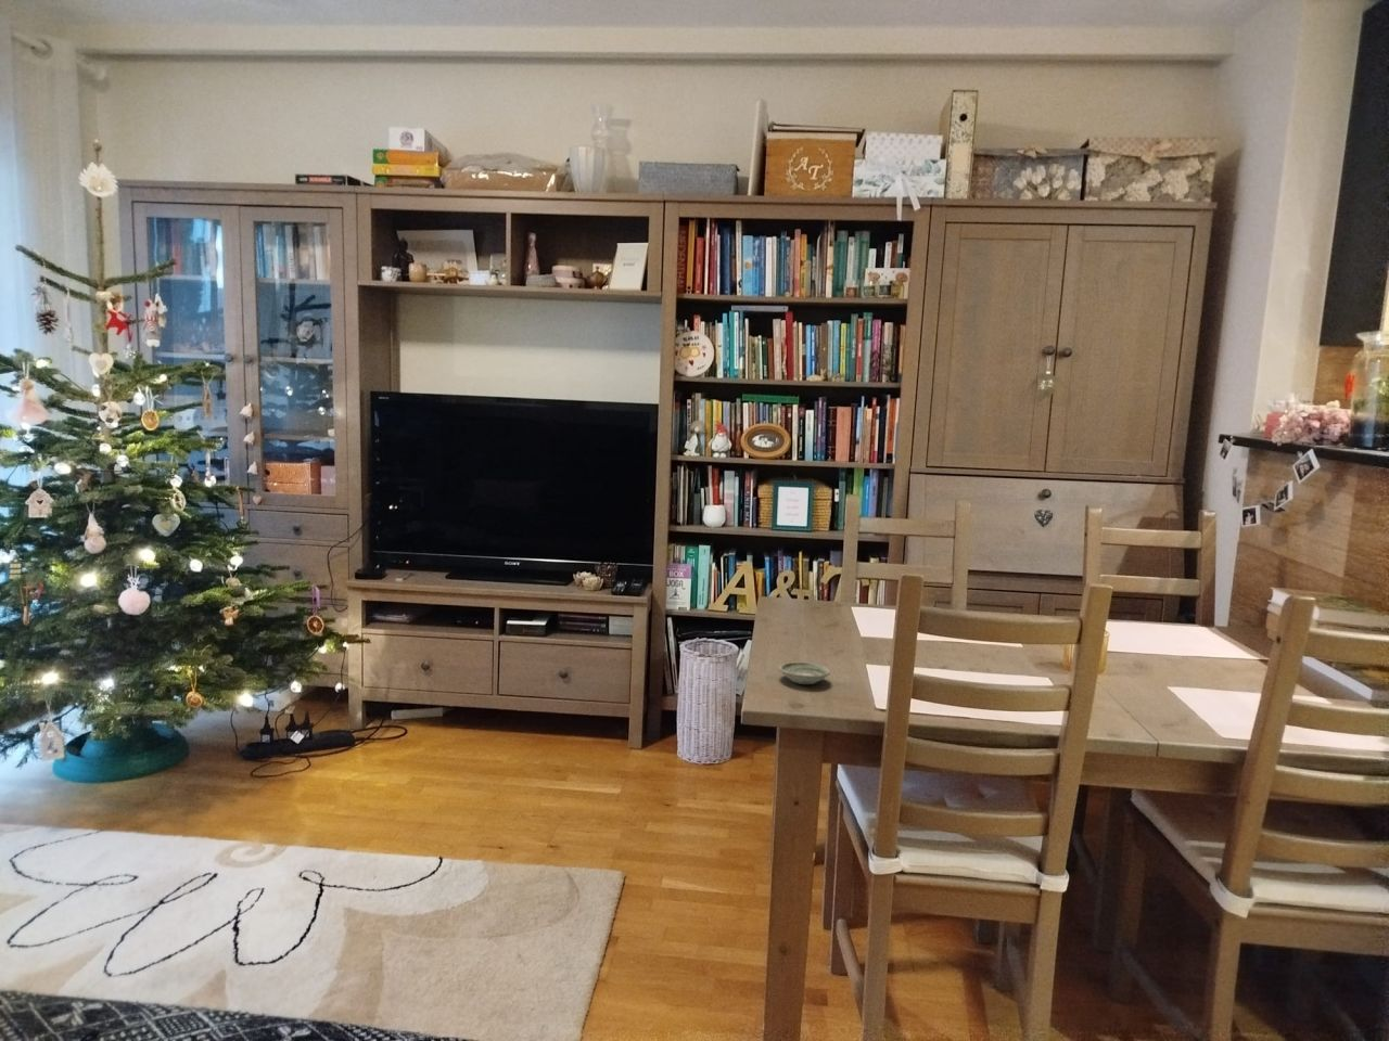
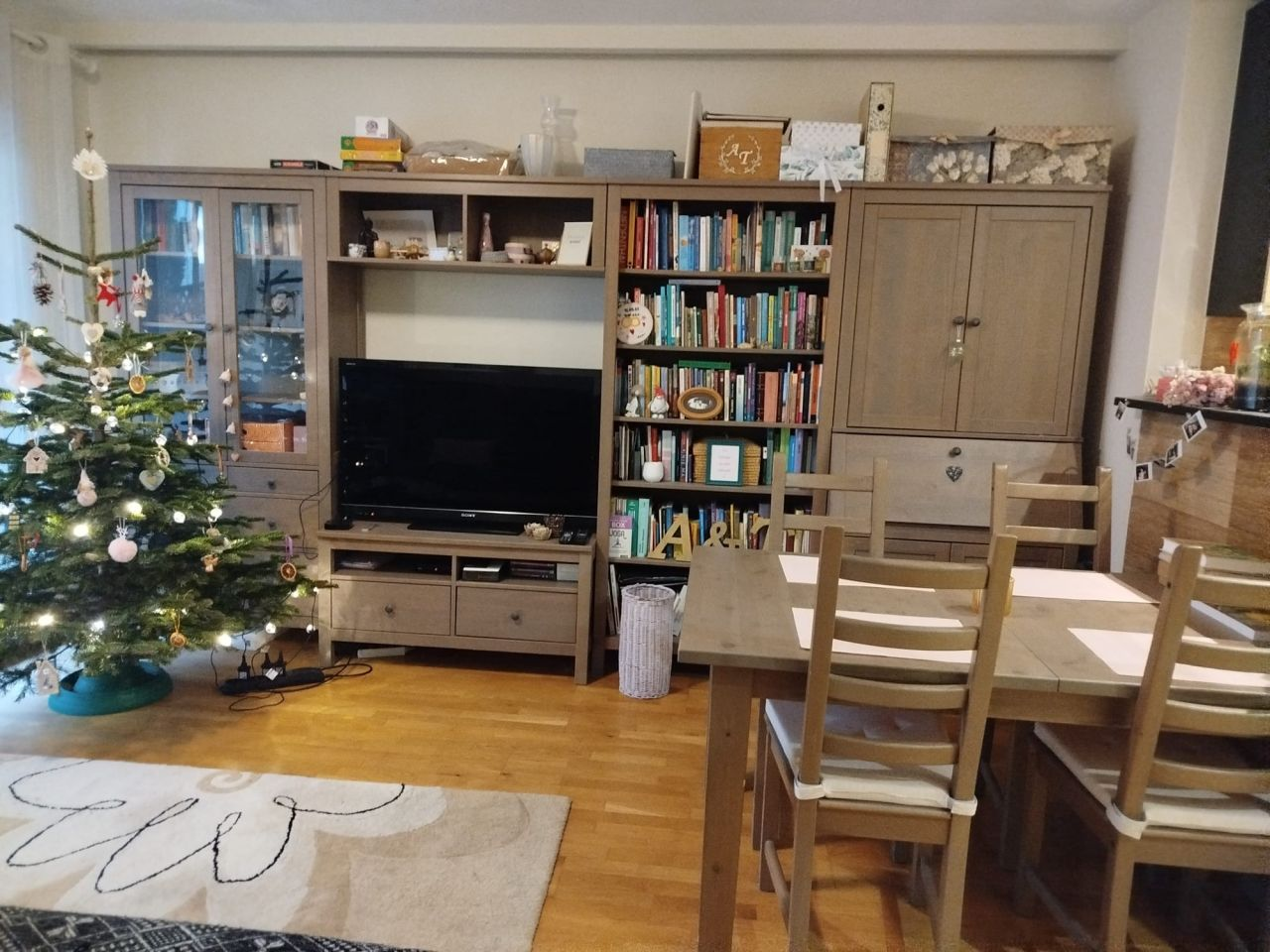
- saucer [778,662,831,686]
